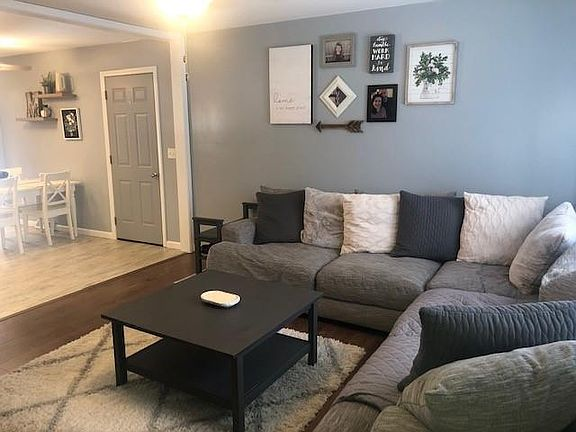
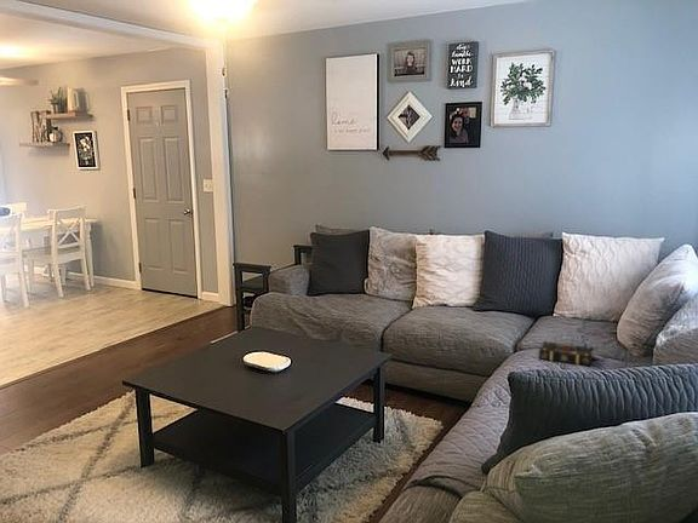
+ book [538,340,600,367]
